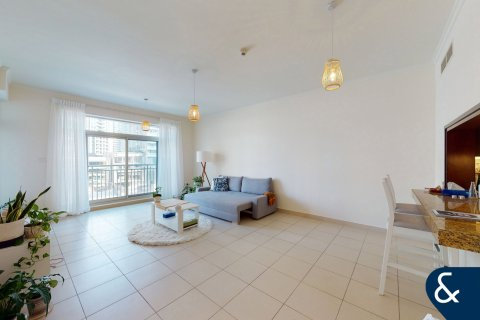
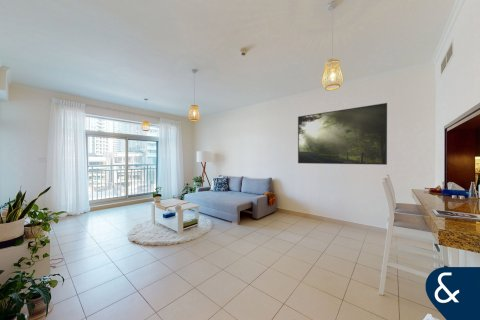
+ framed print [297,102,388,166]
